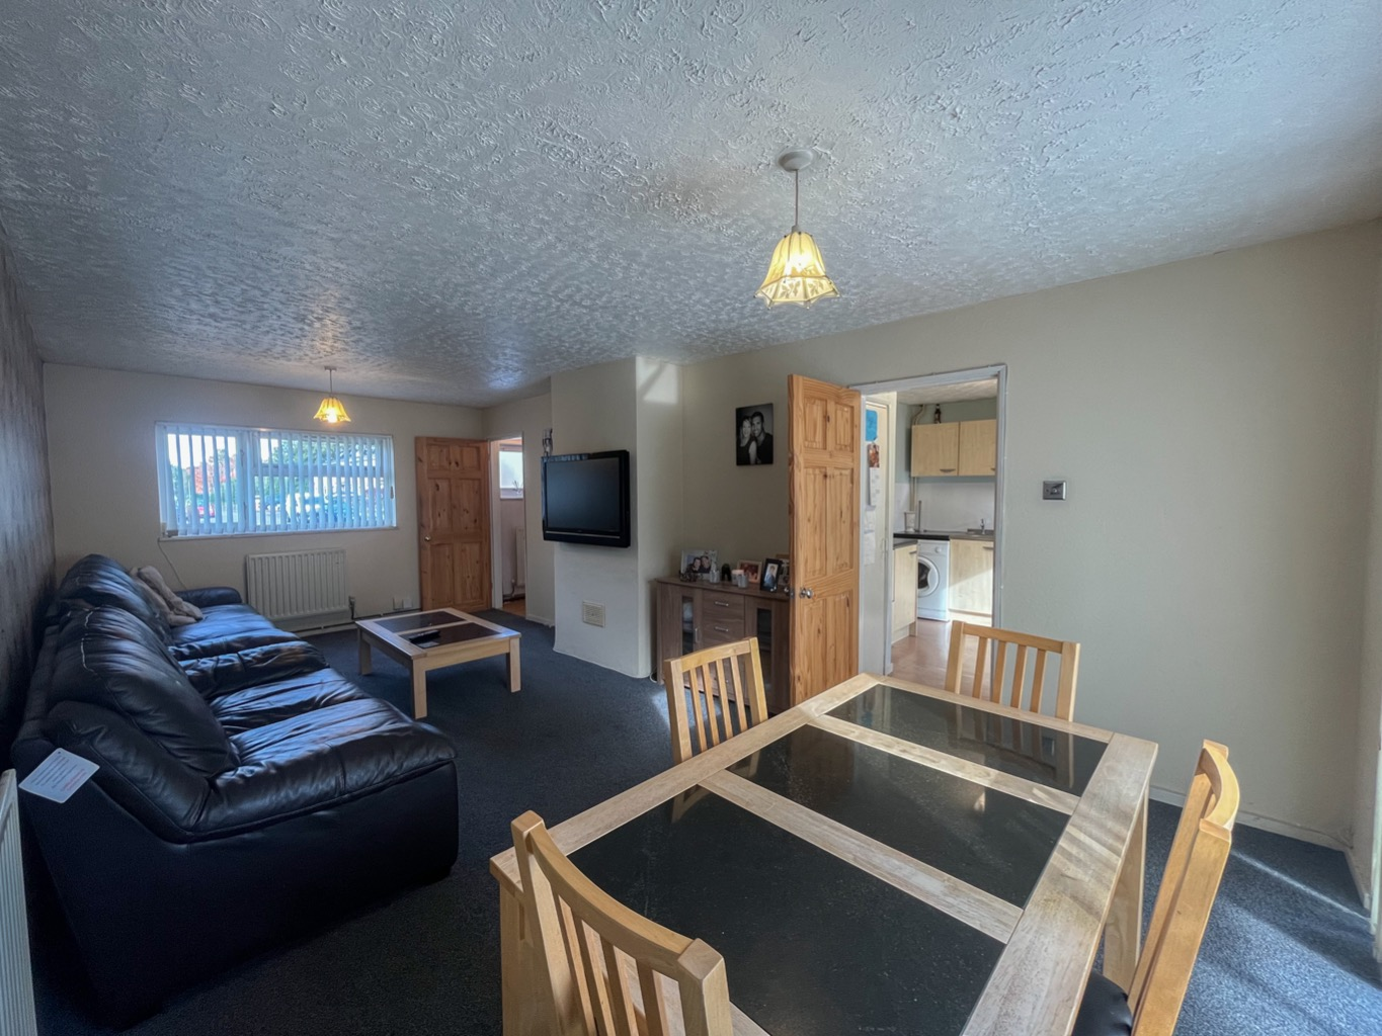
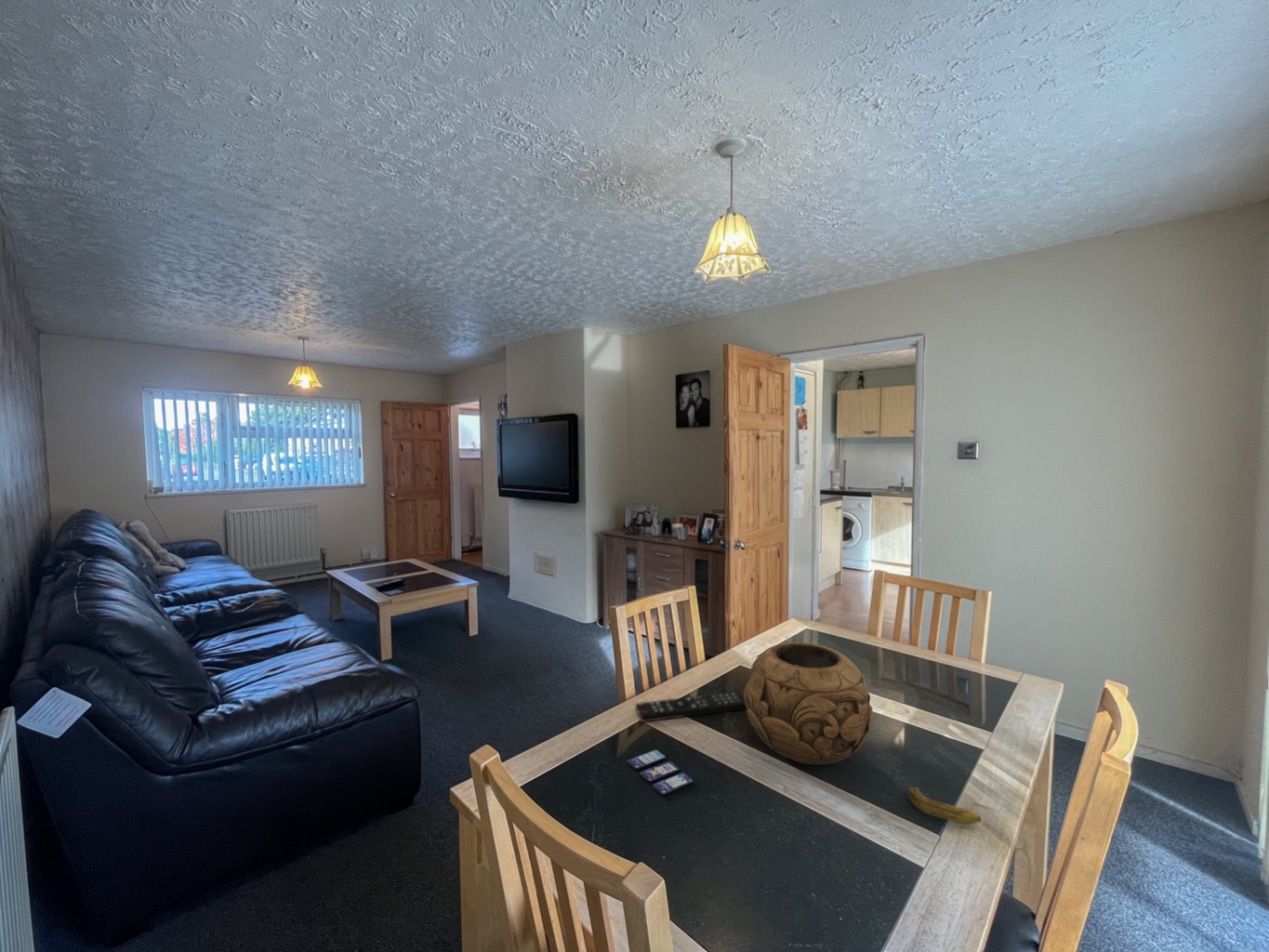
+ smartphone [627,749,694,796]
+ banana [907,787,983,825]
+ remote control [635,691,747,723]
+ decorative bowl [744,641,874,766]
